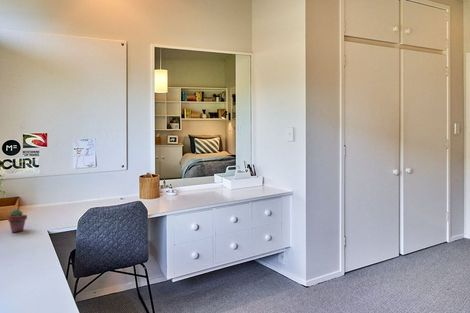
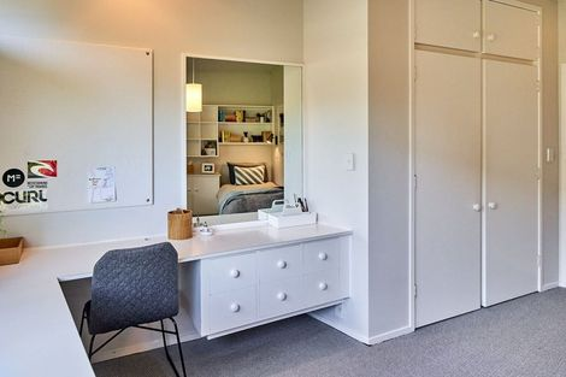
- potted succulent [7,208,28,233]
